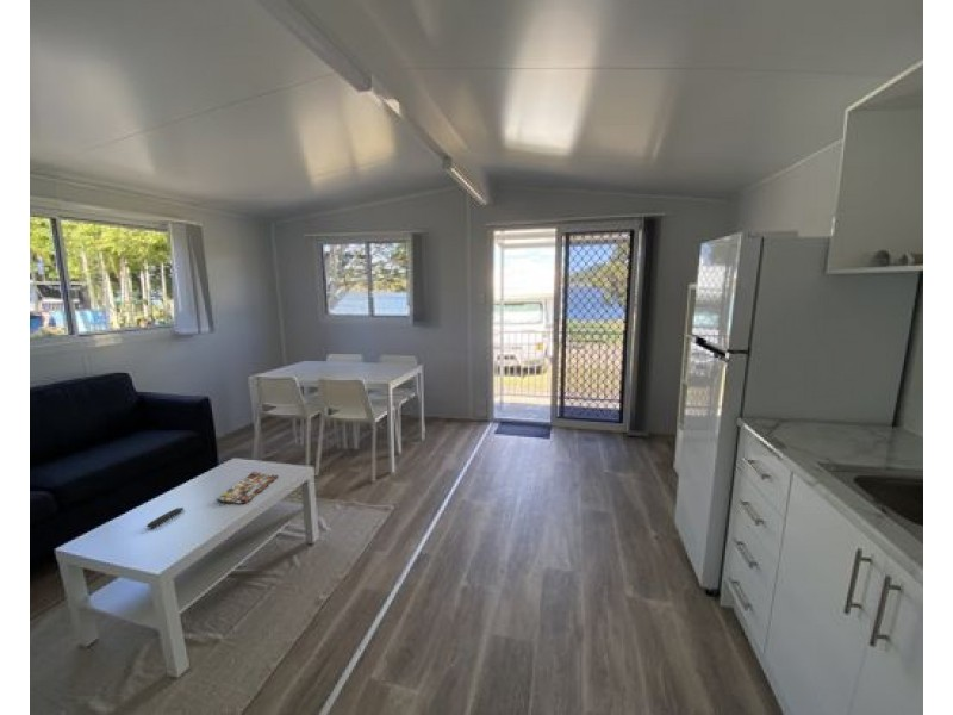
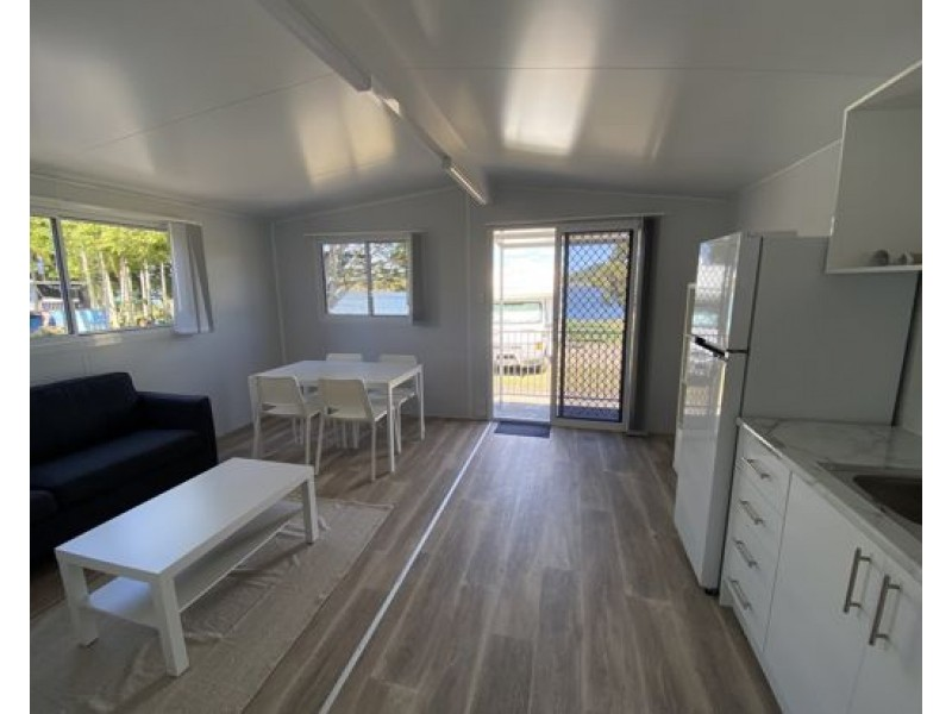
- remote control [145,506,185,529]
- magazine [216,471,280,504]
